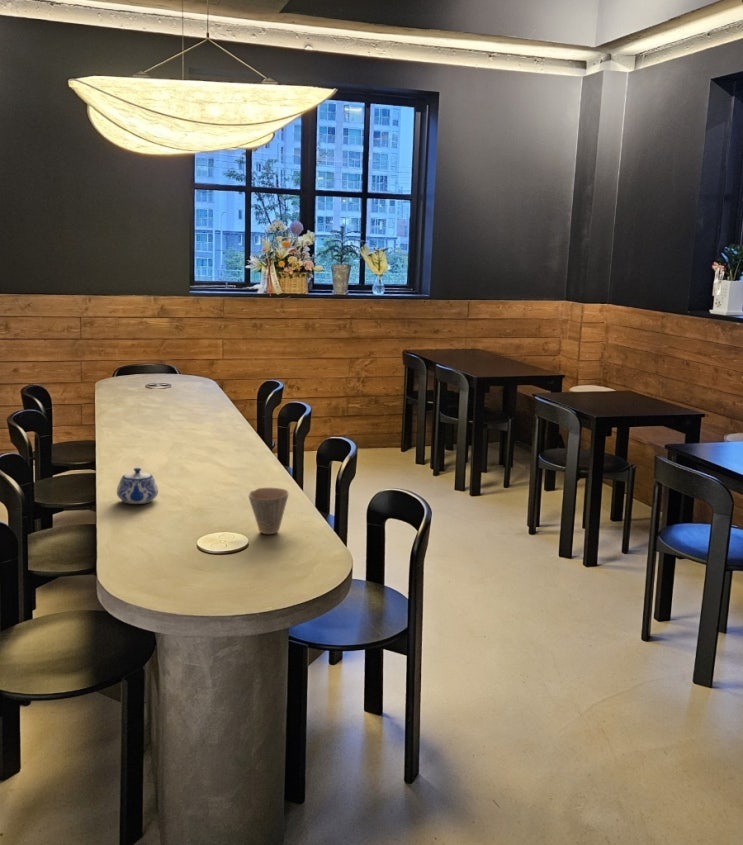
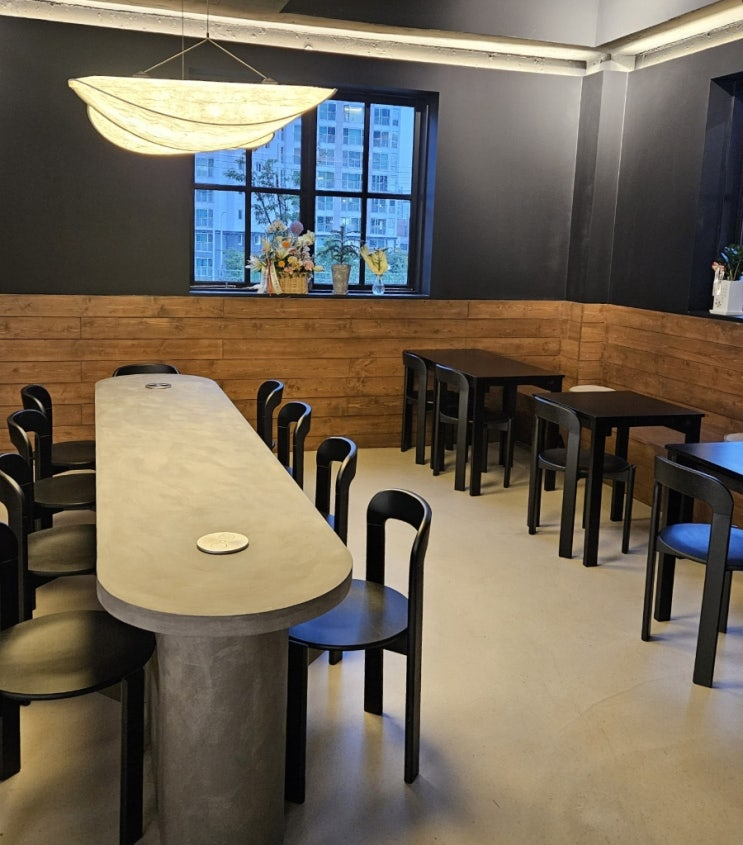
- cup [247,487,289,535]
- teapot [116,467,159,505]
